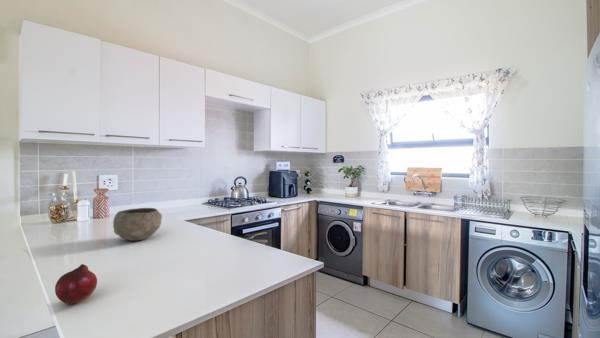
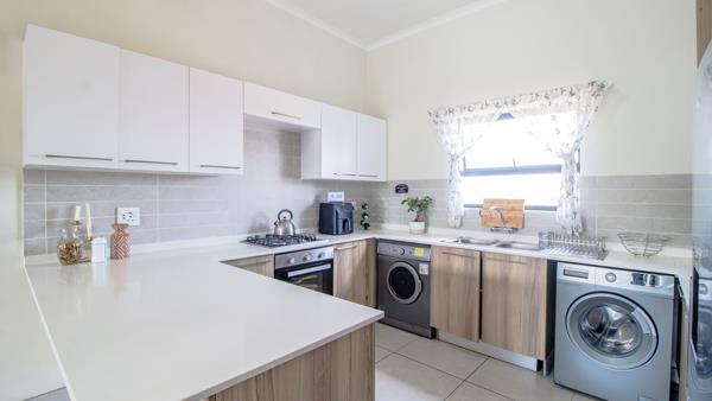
- fruit [54,263,98,306]
- bowl [112,207,163,242]
